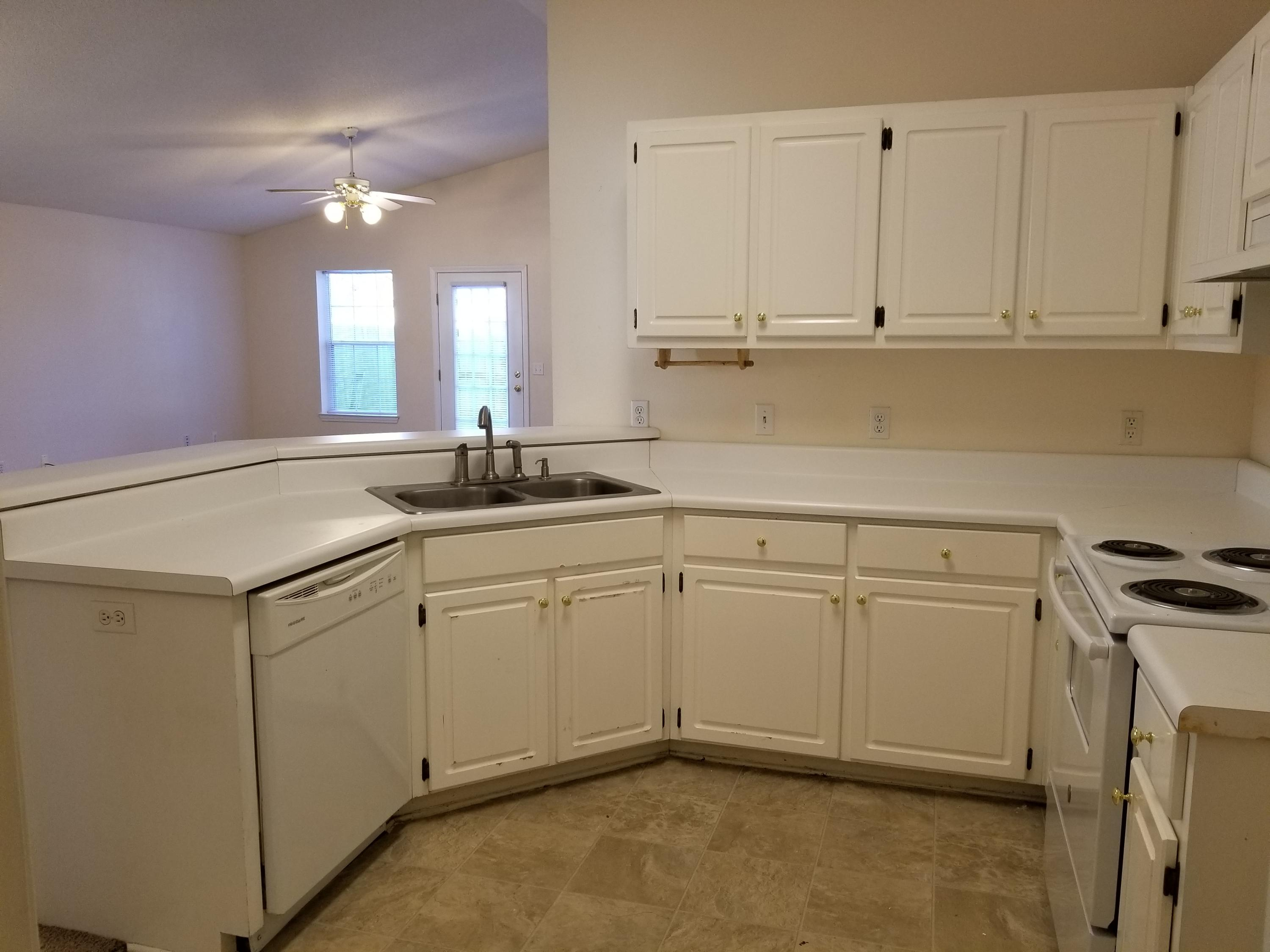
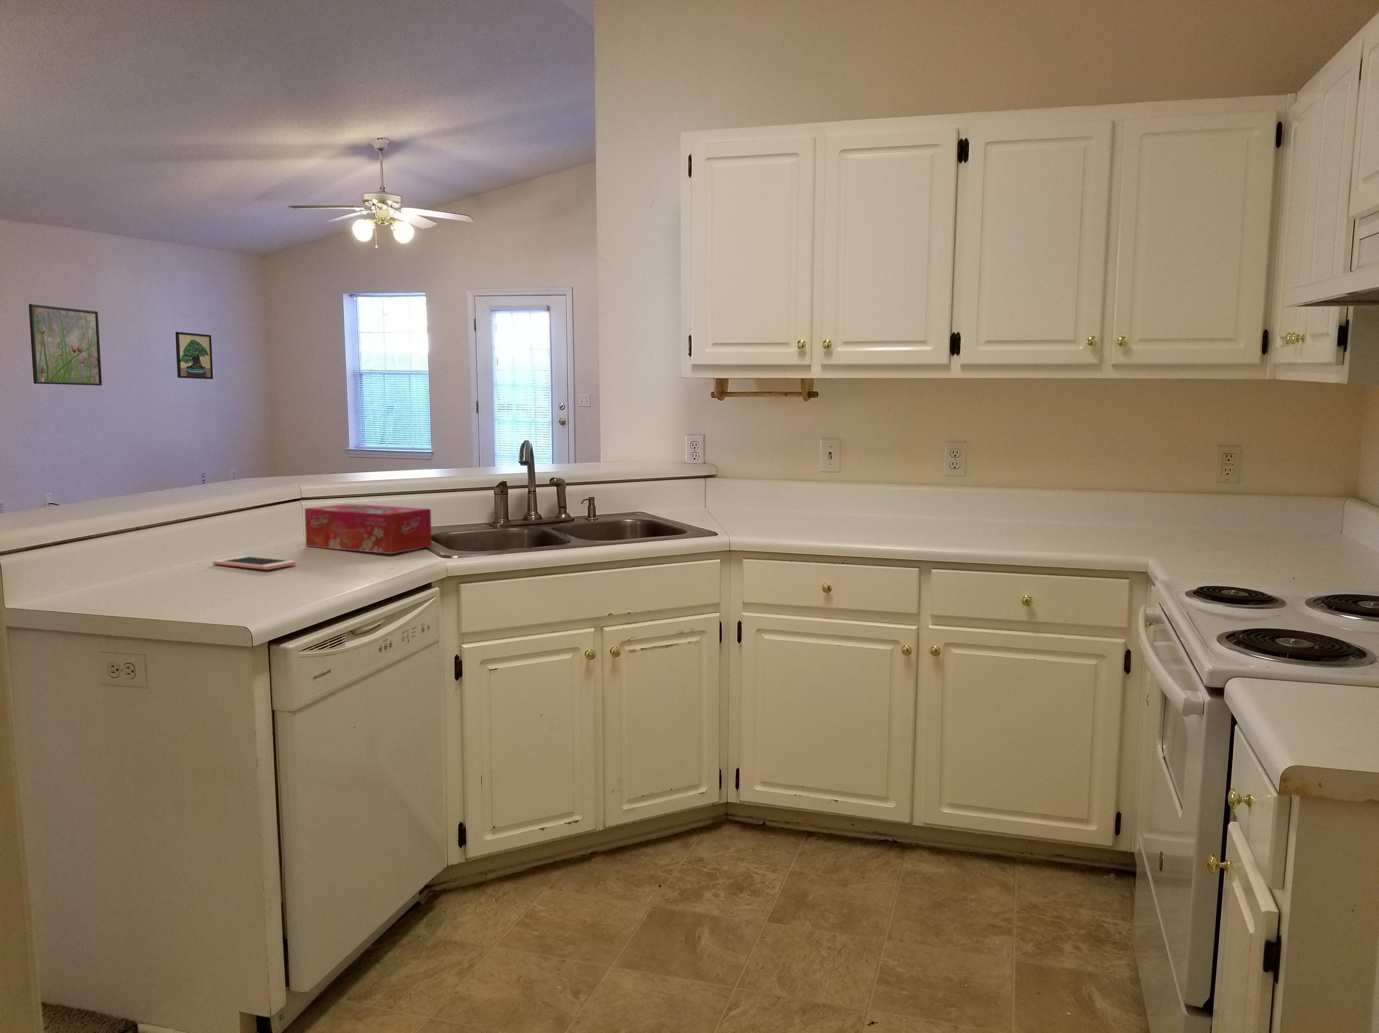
+ cell phone [213,556,296,571]
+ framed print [175,331,213,380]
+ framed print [28,304,102,386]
+ tissue box [304,503,432,554]
